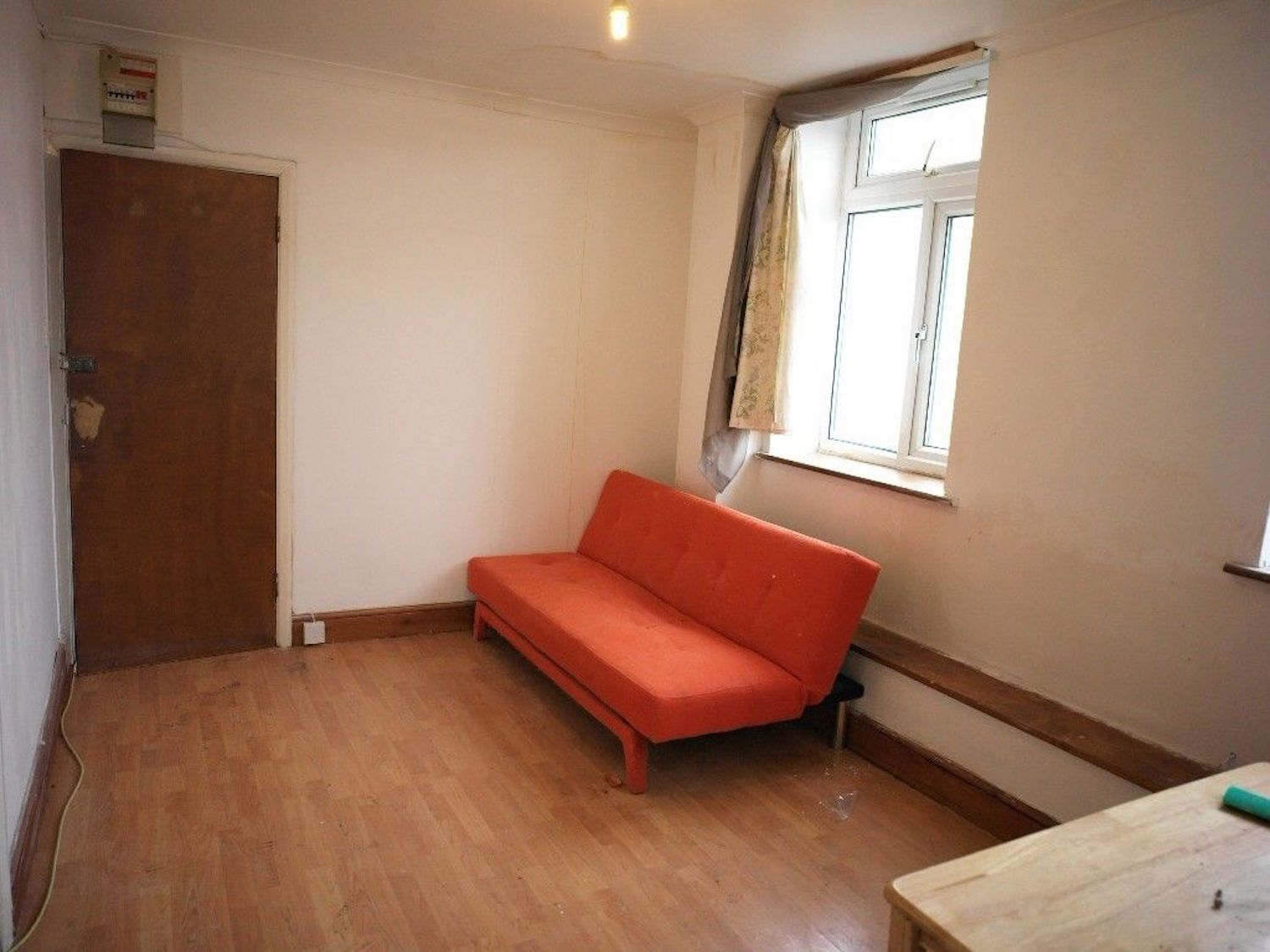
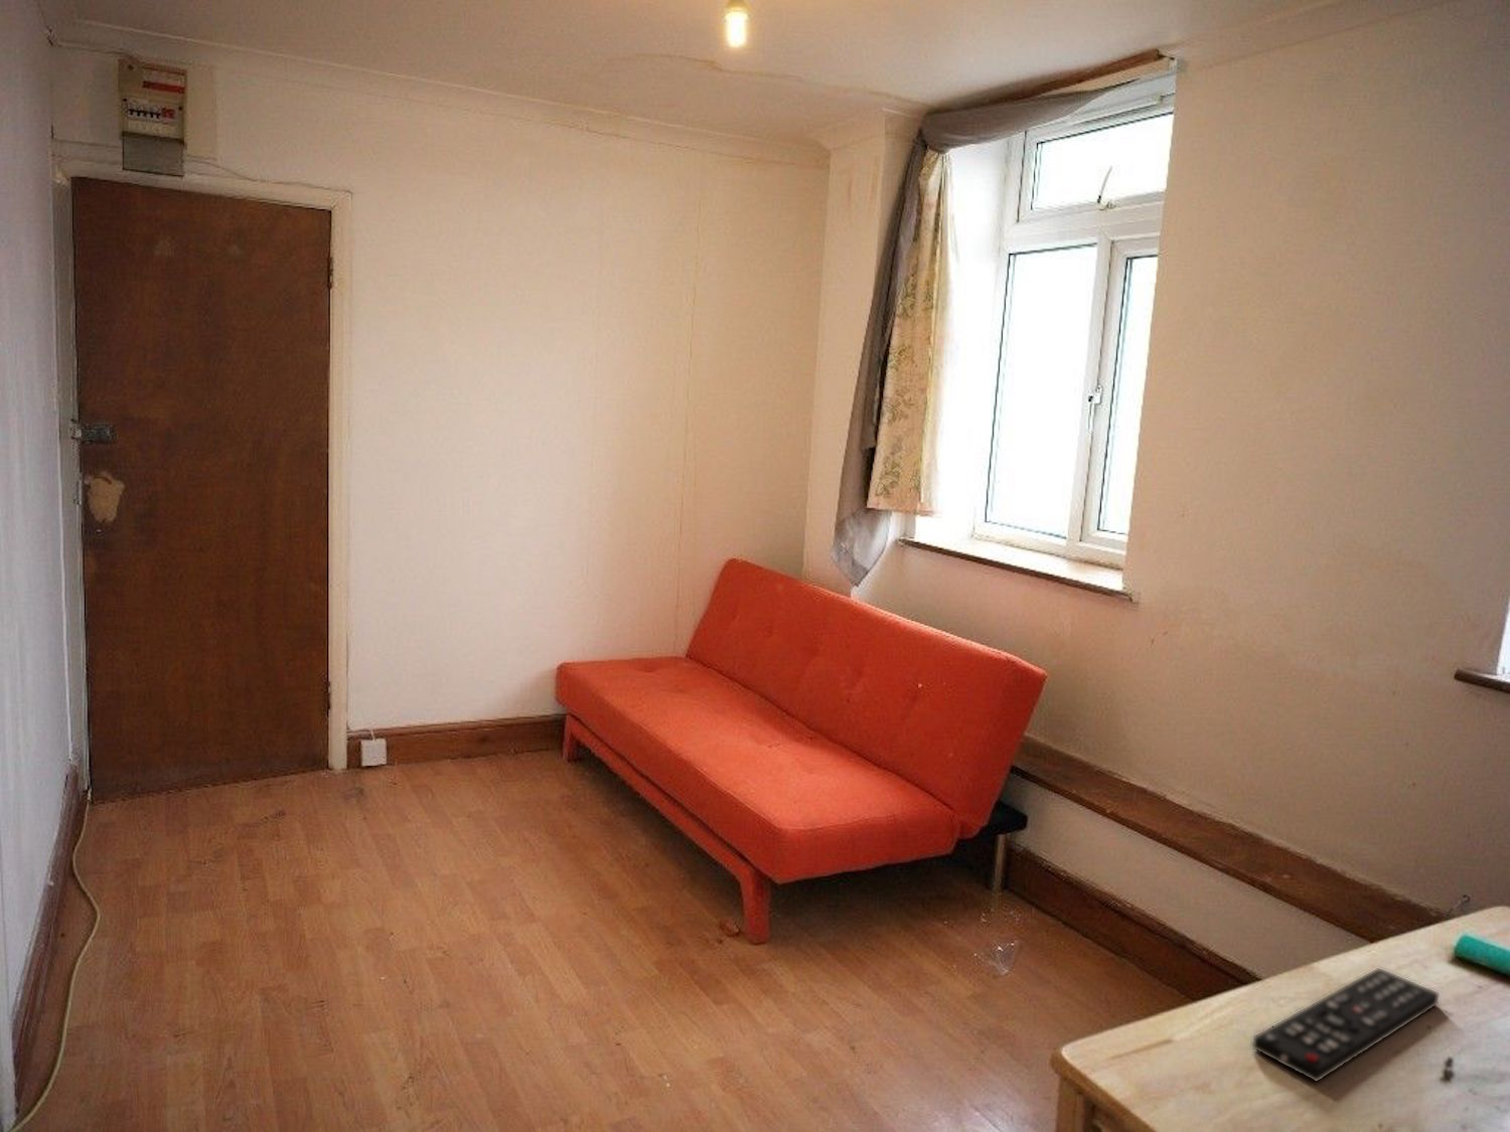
+ remote control [1251,967,1441,1083]
